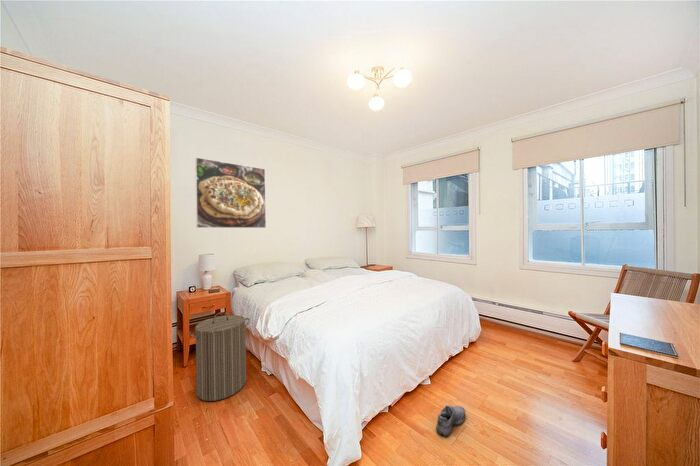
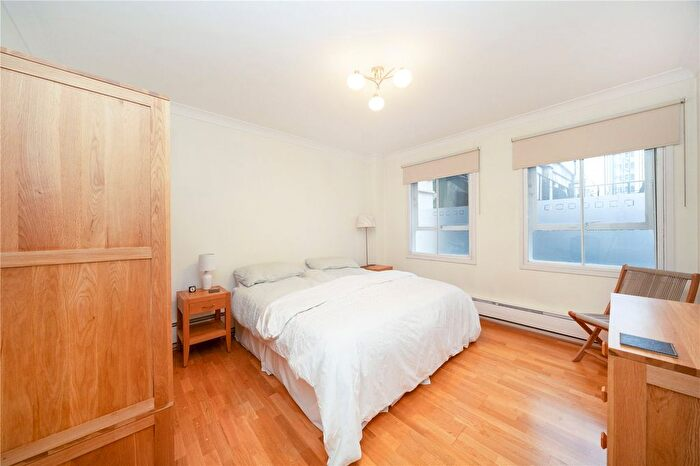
- laundry hamper [188,311,251,402]
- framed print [194,156,267,229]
- shoe [435,404,466,437]
